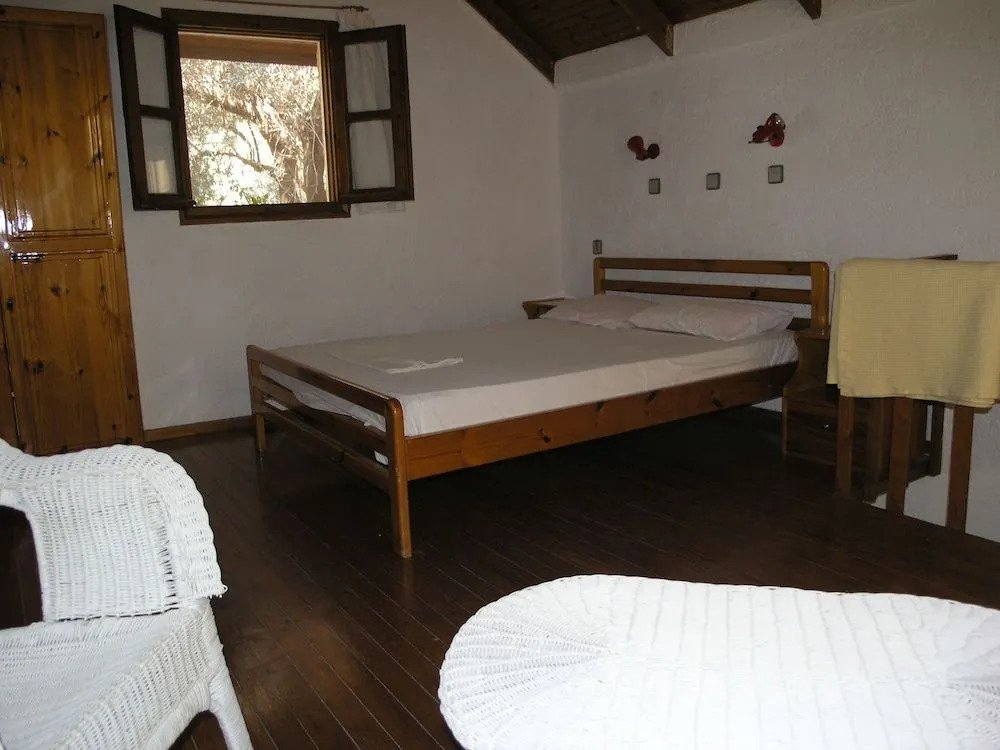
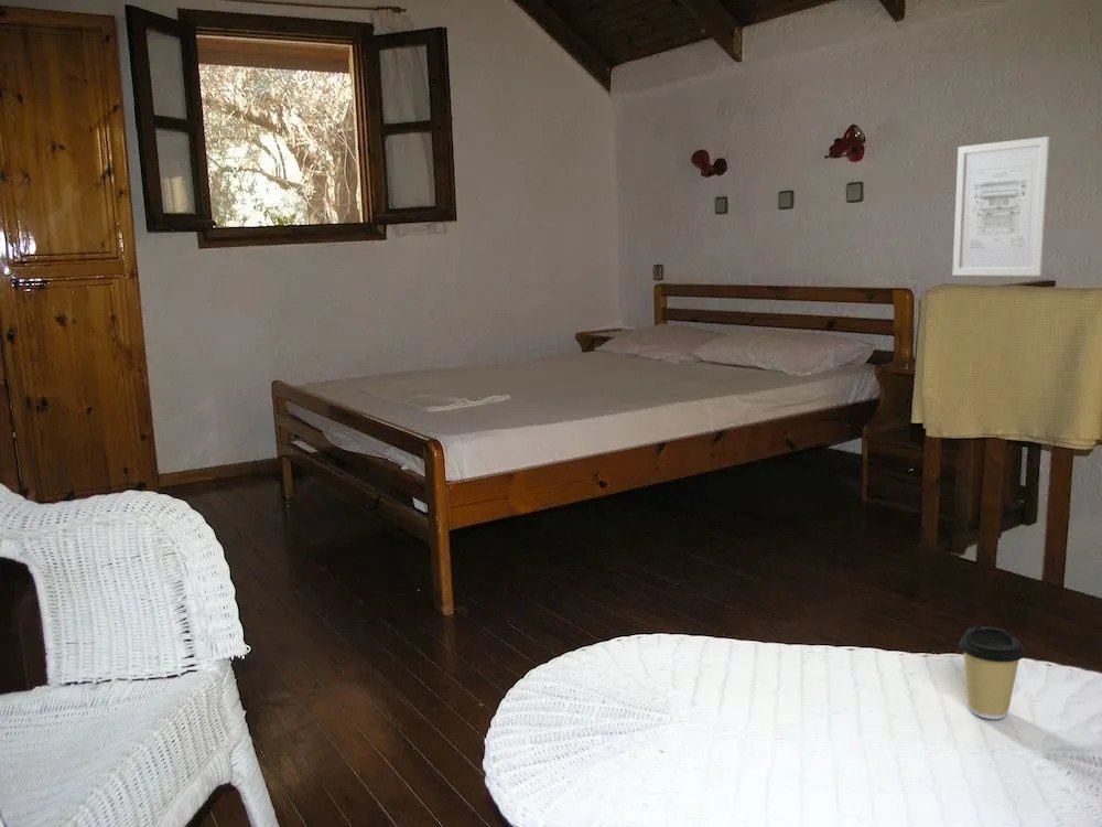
+ coffee cup [958,625,1026,720]
+ wall art [951,136,1051,277]
